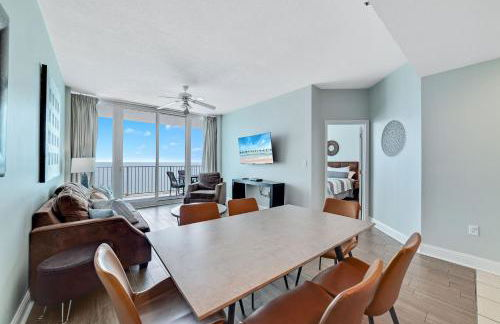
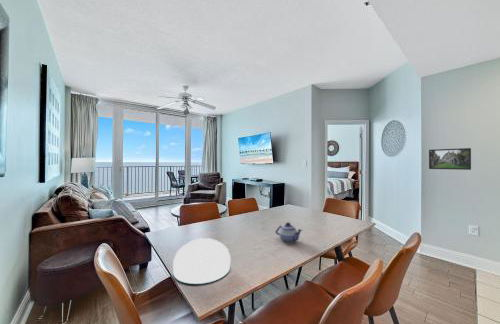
+ teapot [275,221,304,244]
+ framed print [428,147,472,171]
+ plate [172,237,231,285]
